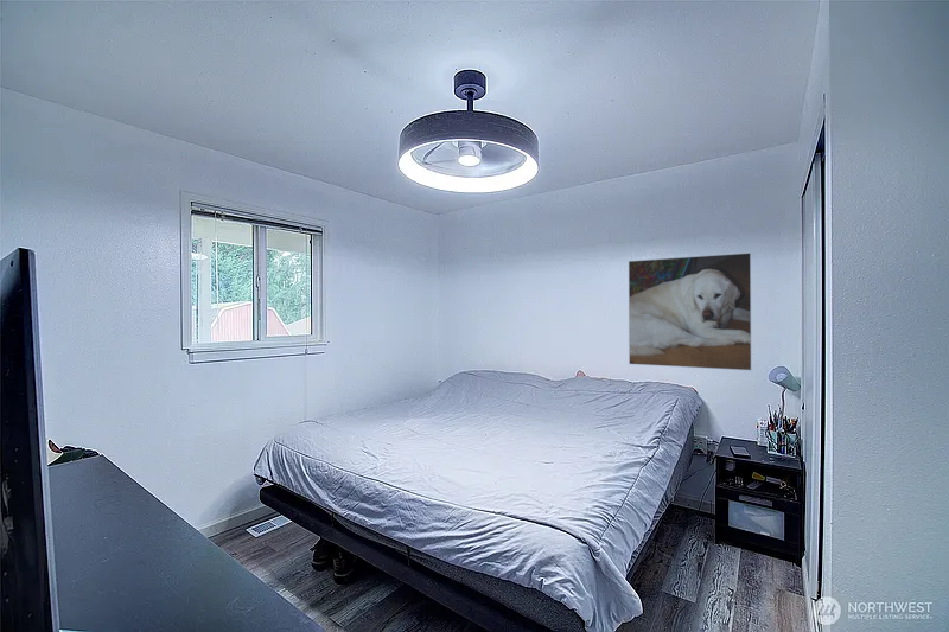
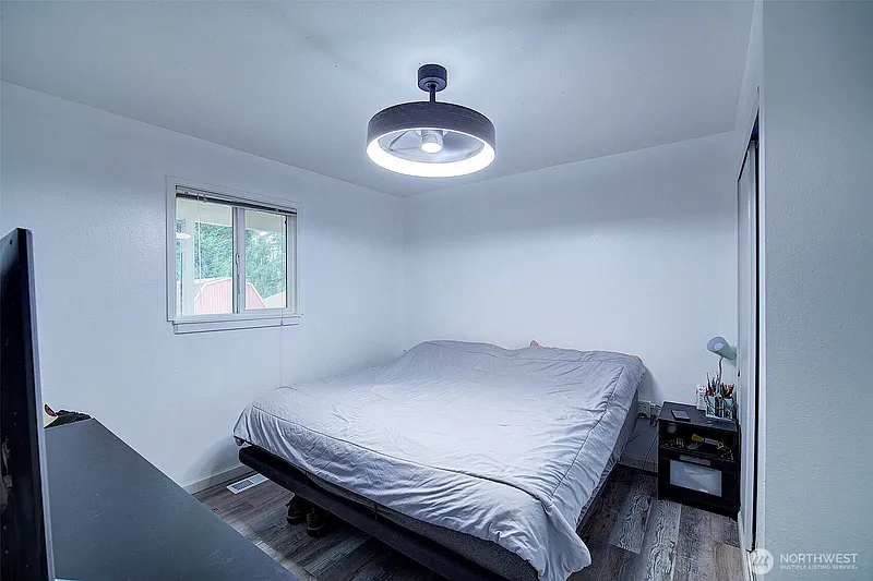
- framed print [628,251,752,371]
